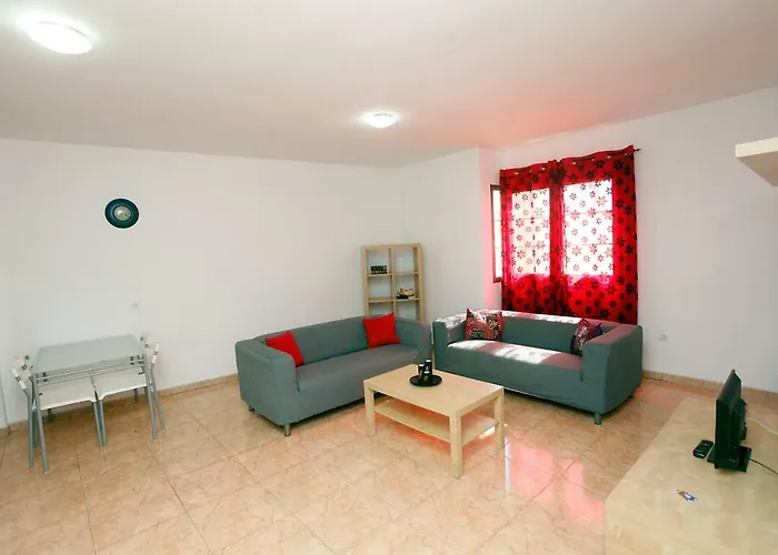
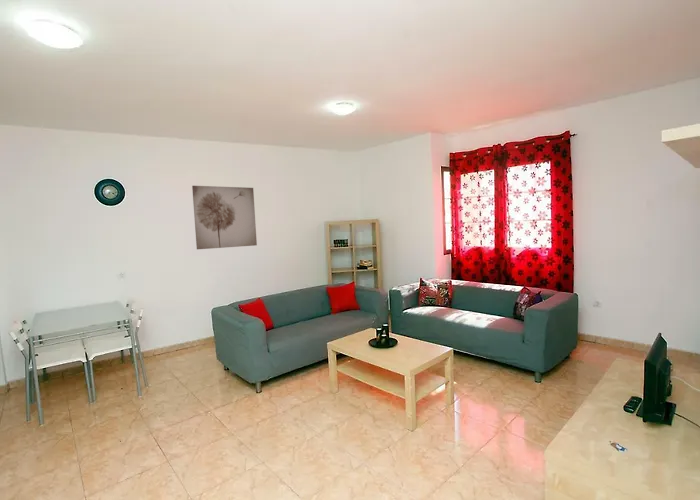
+ wall art [191,185,258,250]
